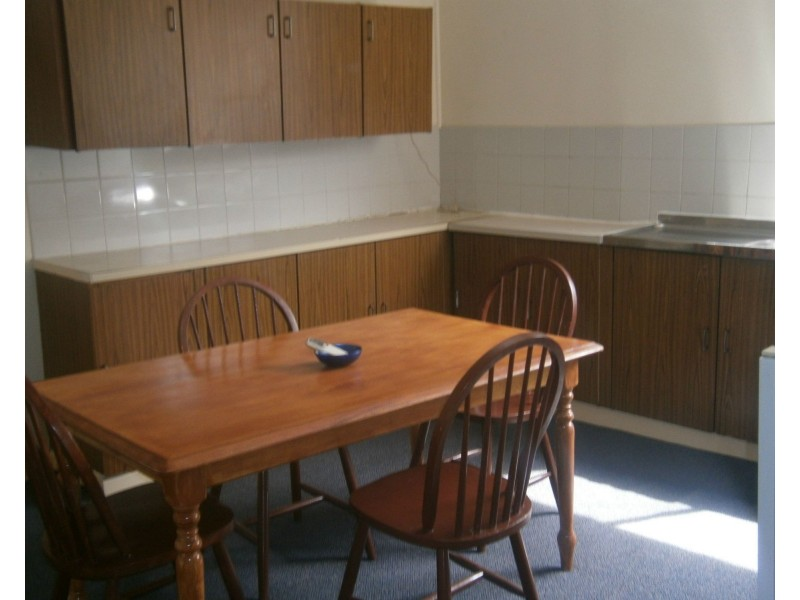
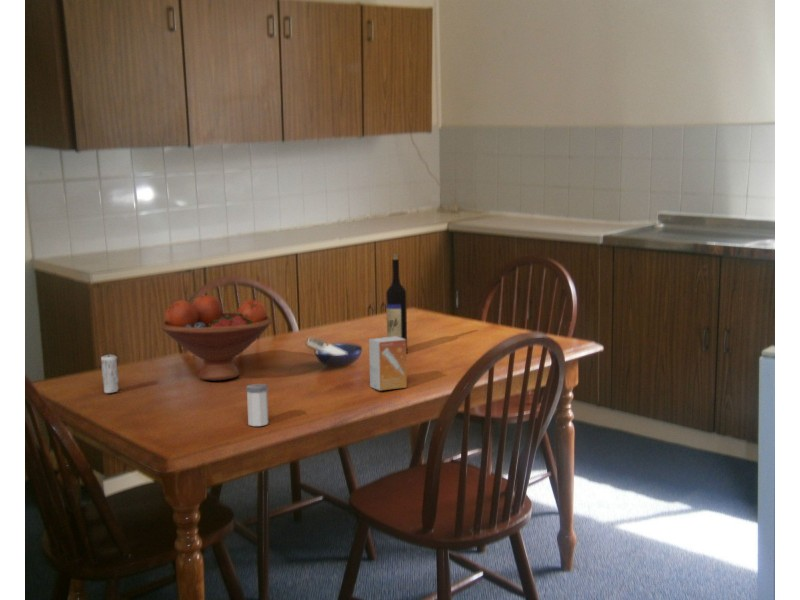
+ candle [100,349,120,394]
+ salt shaker [245,383,269,427]
+ small box [368,336,408,392]
+ fruit bowl [160,294,273,382]
+ wine bottle [385,252,408,354]
